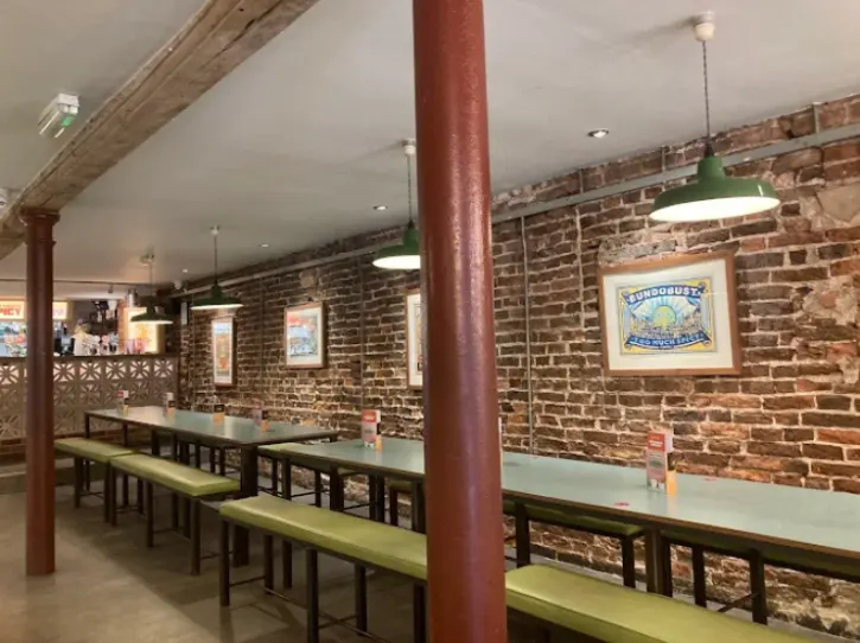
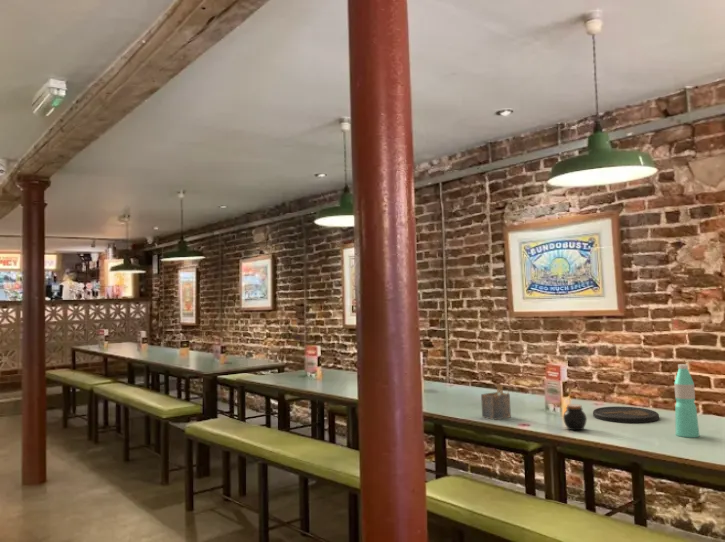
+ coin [592,406,660,424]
+ jar [562,403,588,431]
+ water bottle [673,363,700,438]
+ napkin holder [480,383,512,421]
